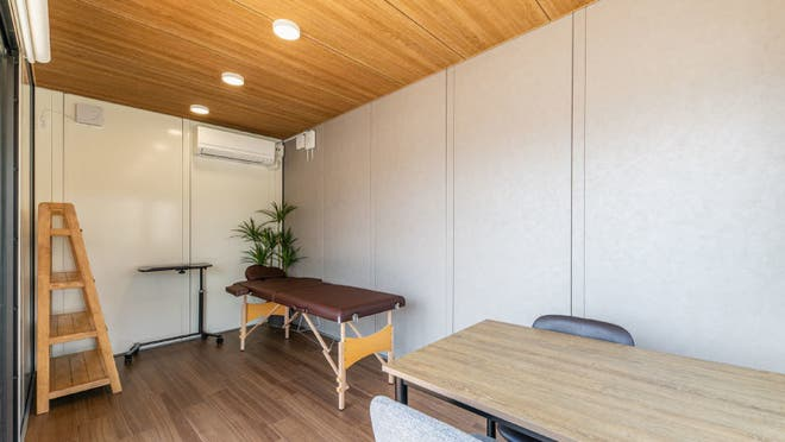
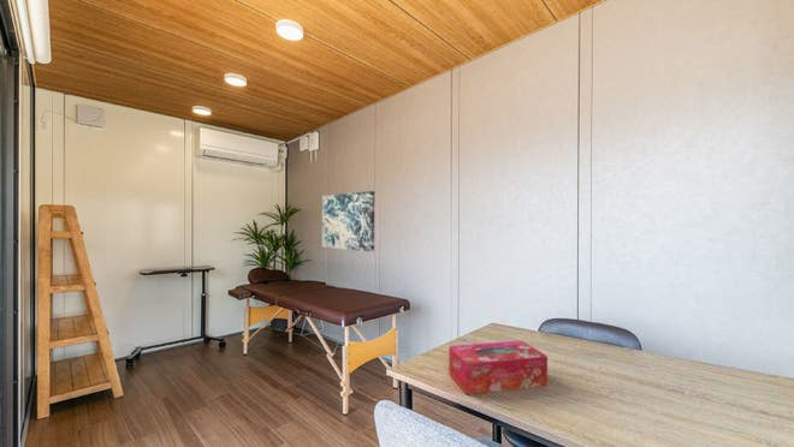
+ tissue box [448,340,549,395]
+ wall art [321,190,375,252]
